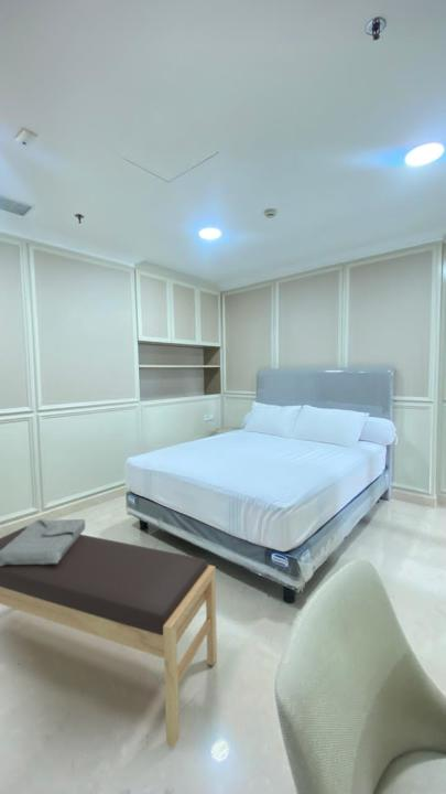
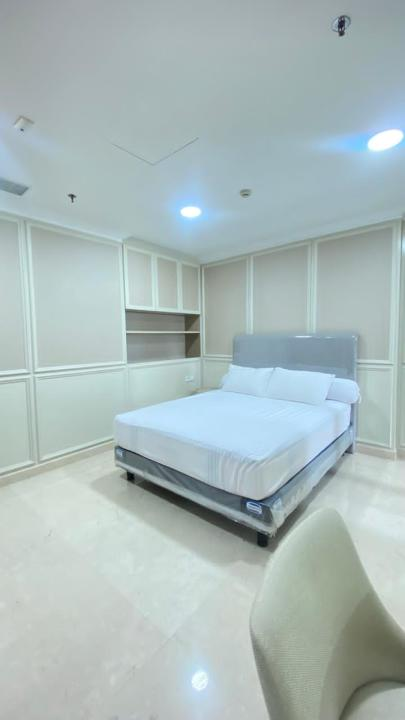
- bench [0,525,218,749]
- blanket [0,518,86,566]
